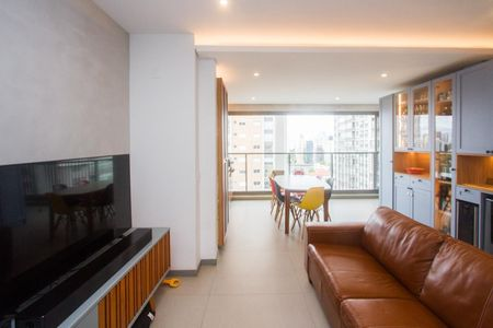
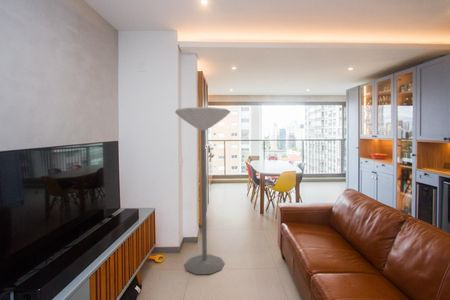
+ floor lamp [174,106,231,275]
